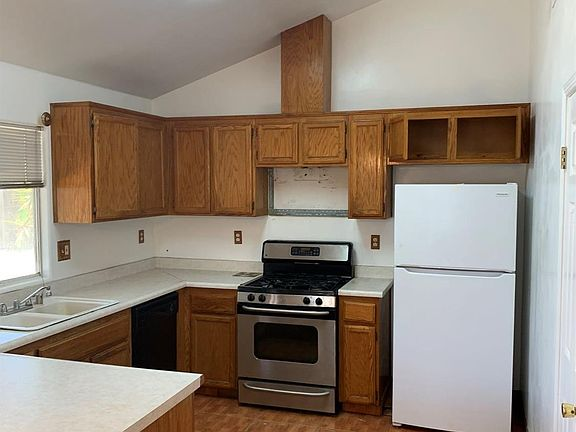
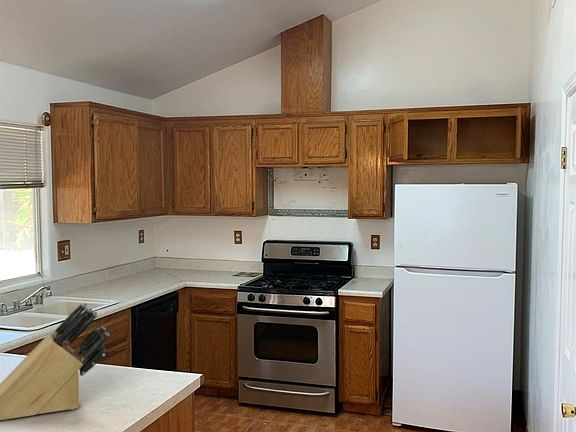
+ knife block [0,302,110,421]
